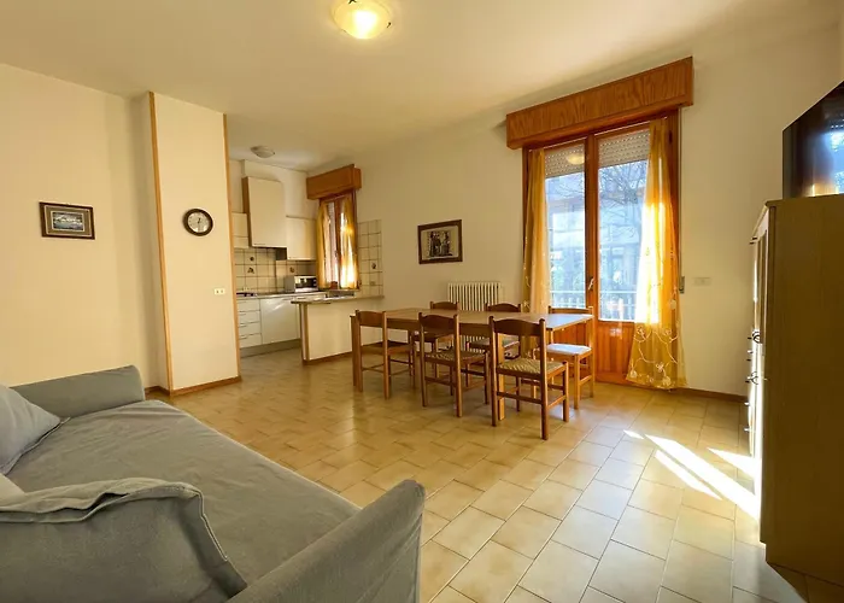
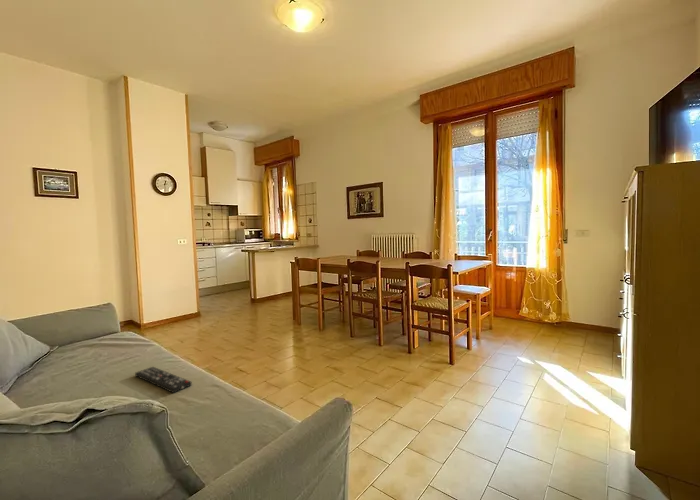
+ remote control [134,366,193,394]
